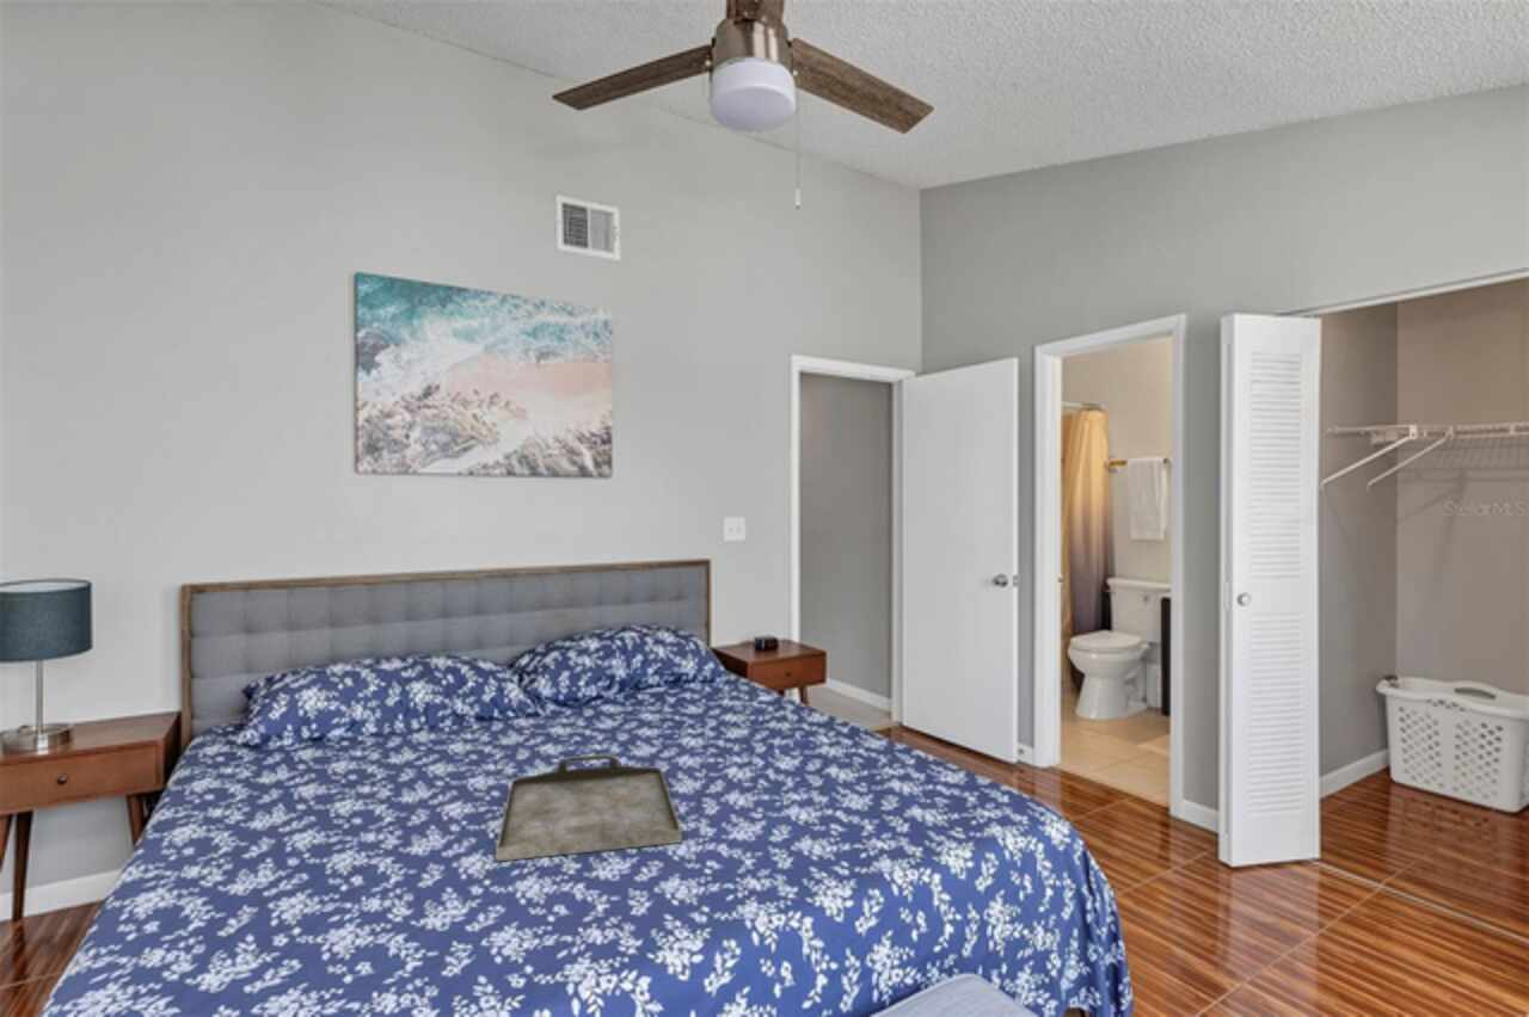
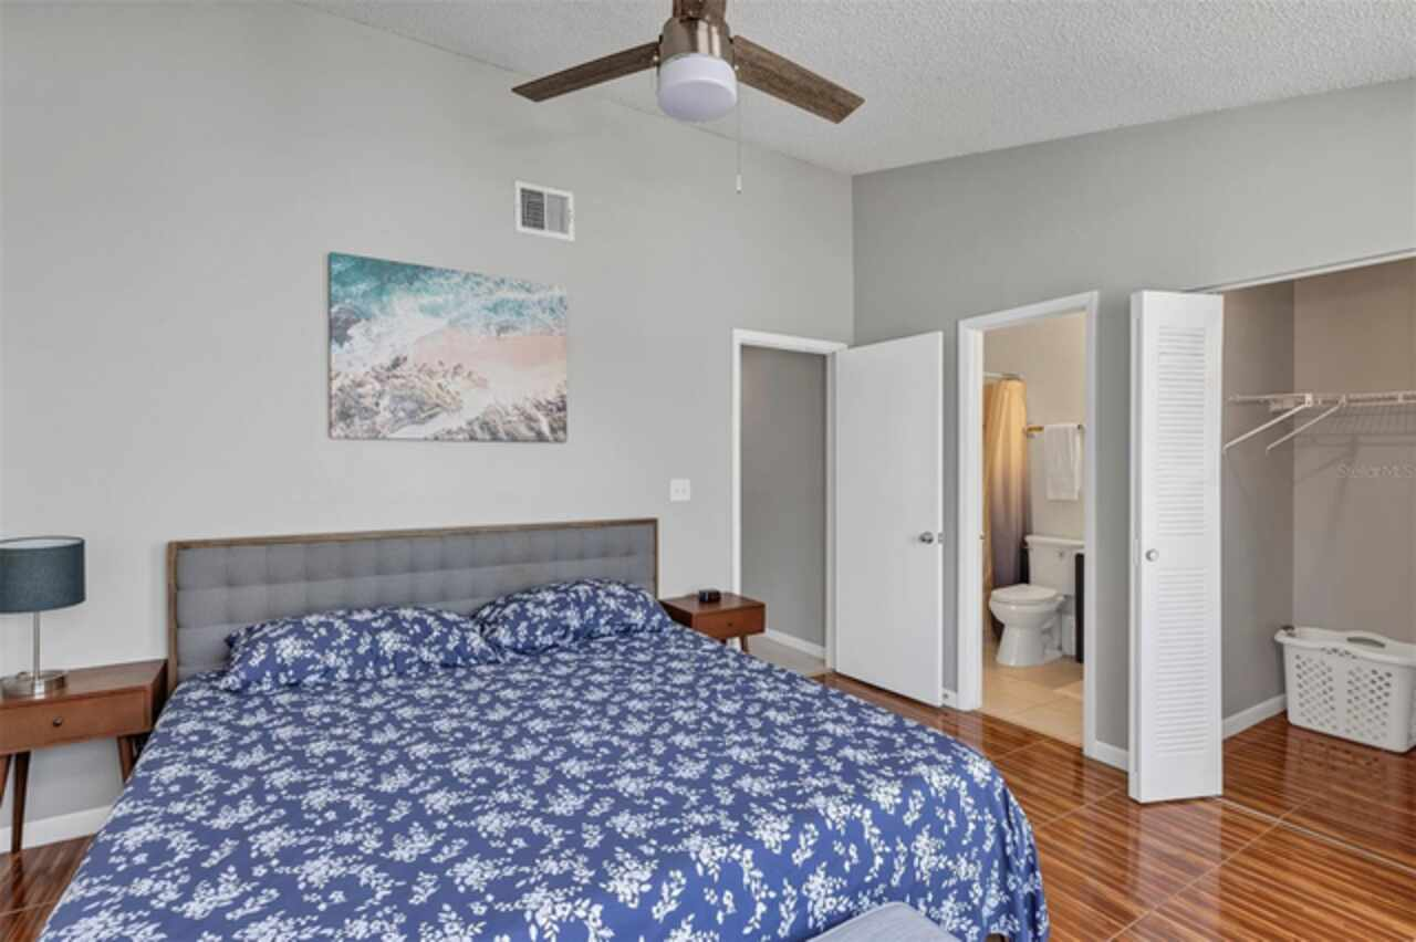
- serving tray [495,753,683,863]
